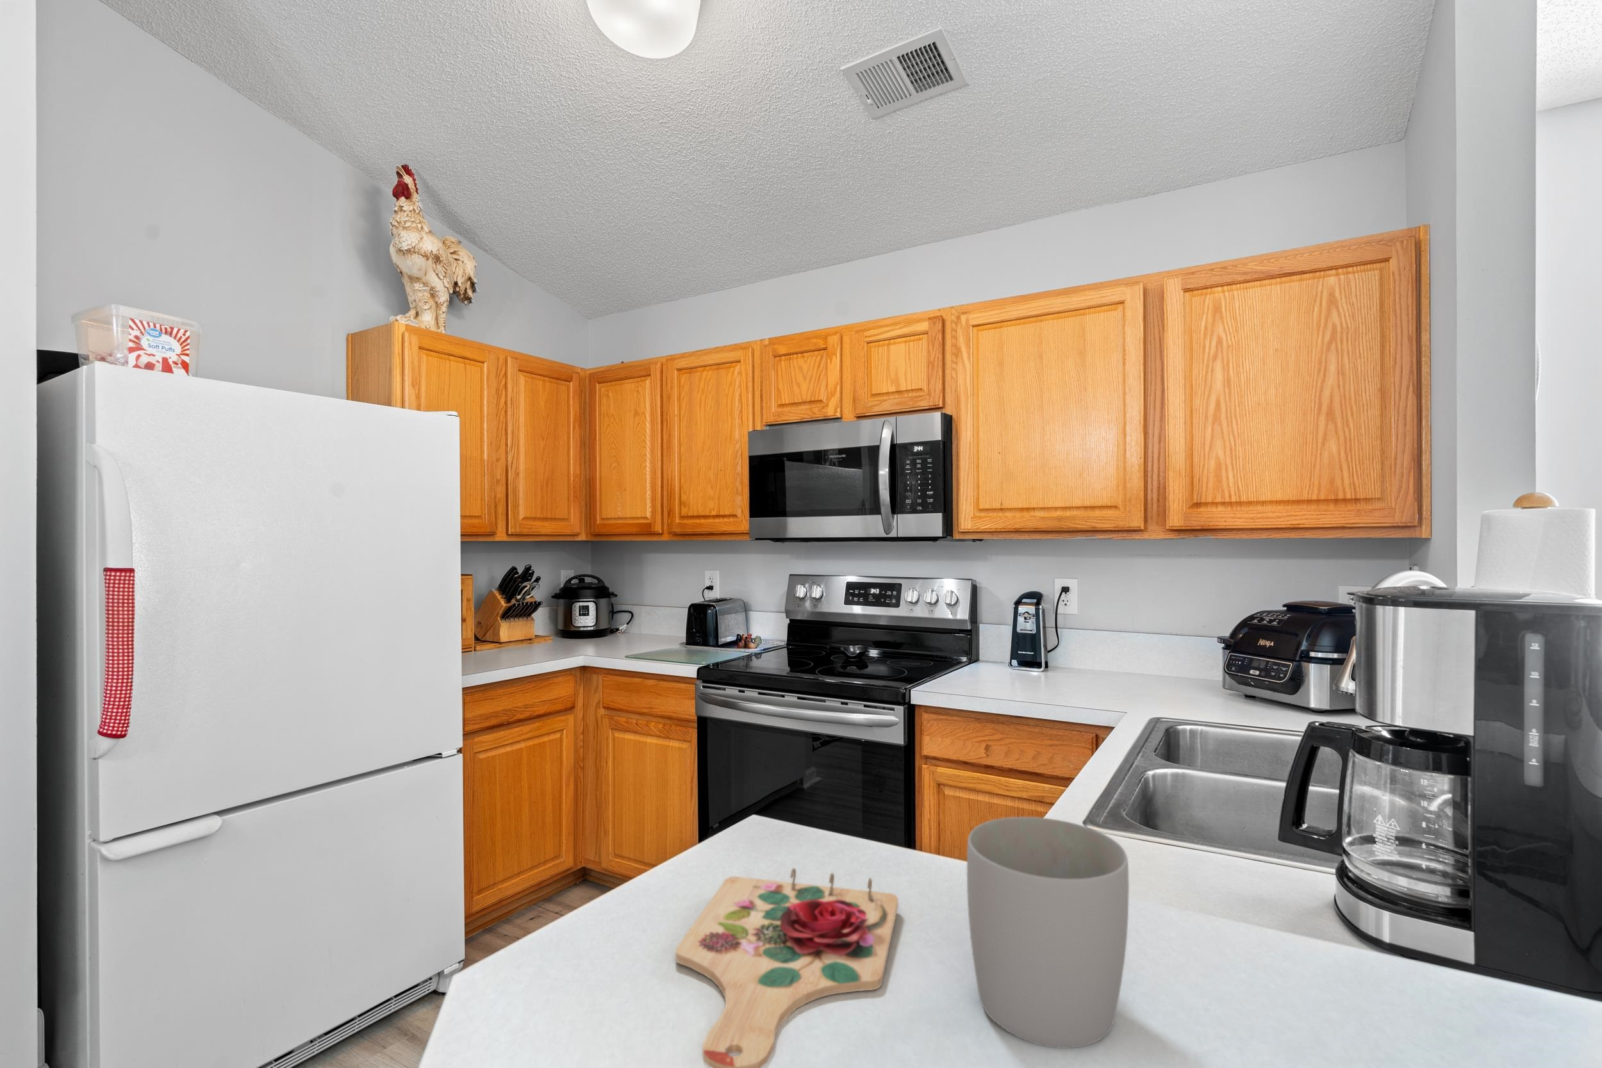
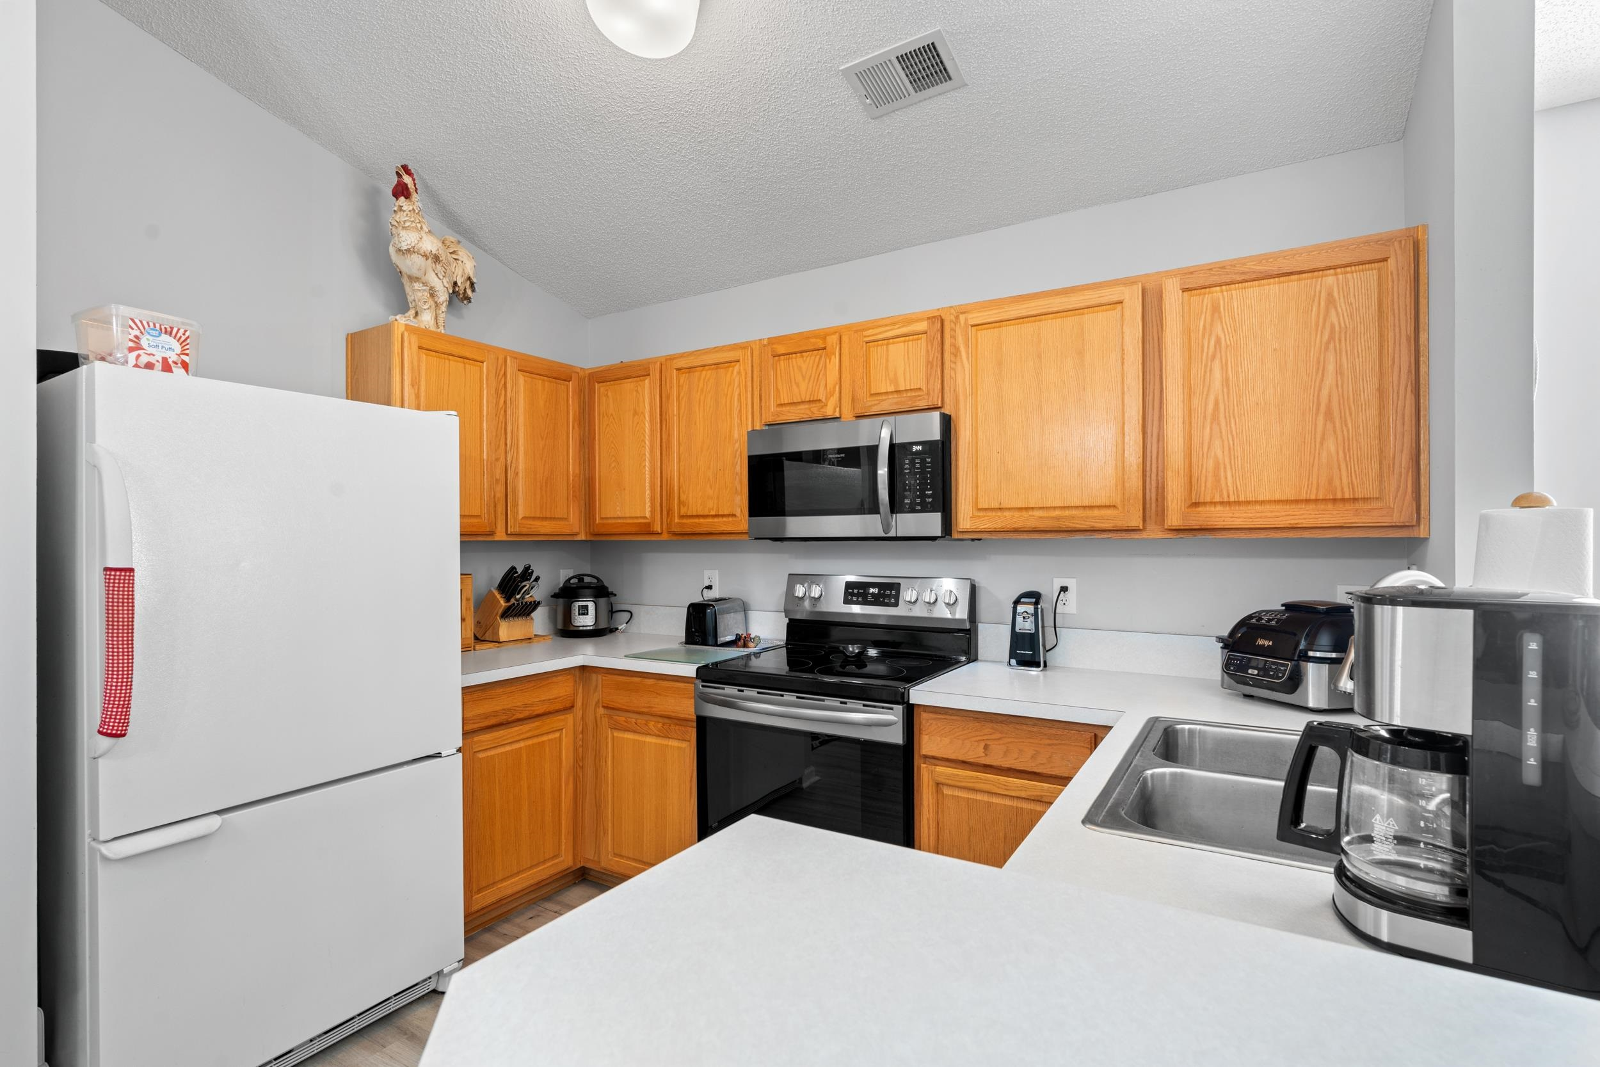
- mug [967,816,1130,1049]
- cutting board [675,868,899,1068]
